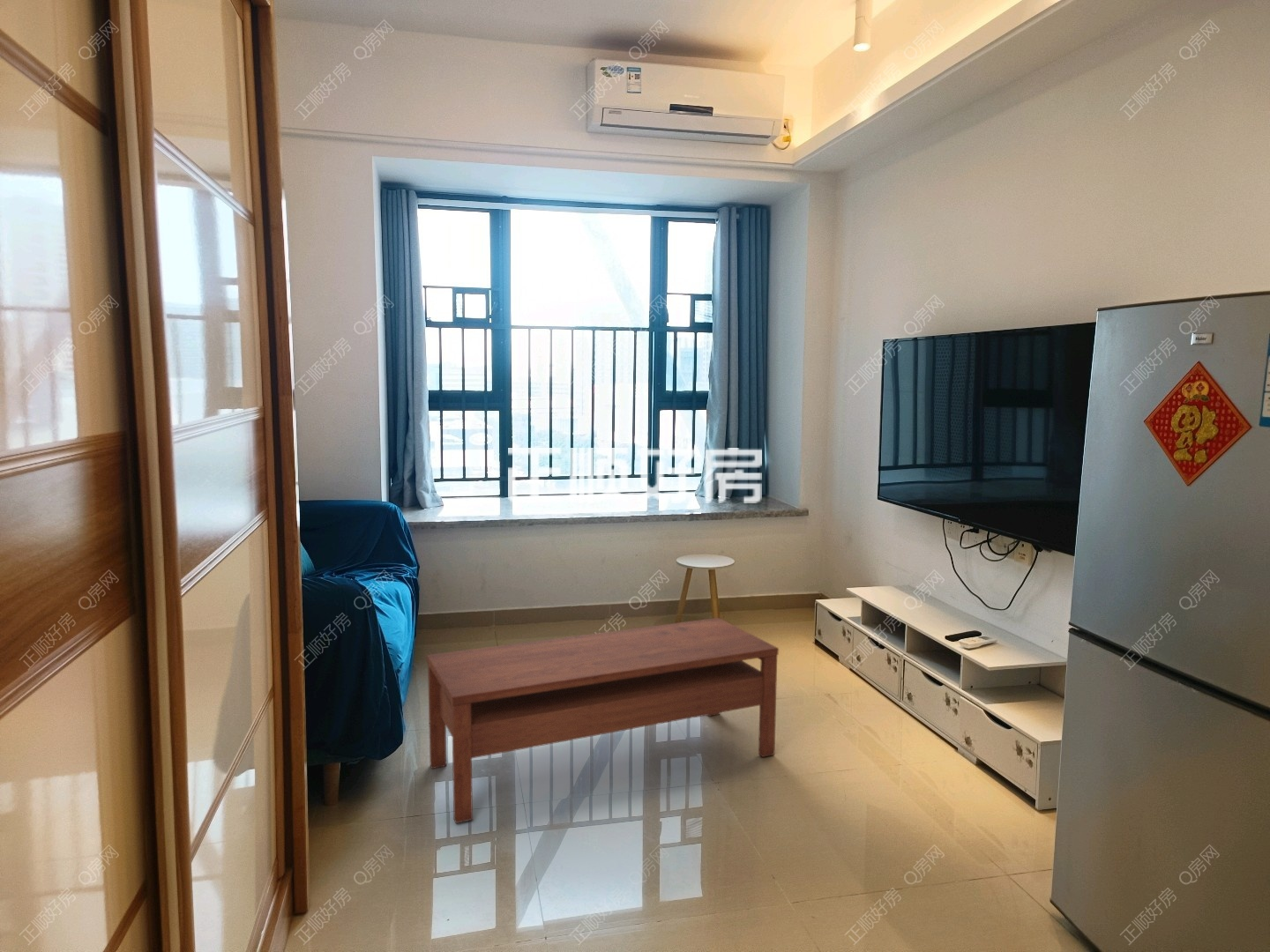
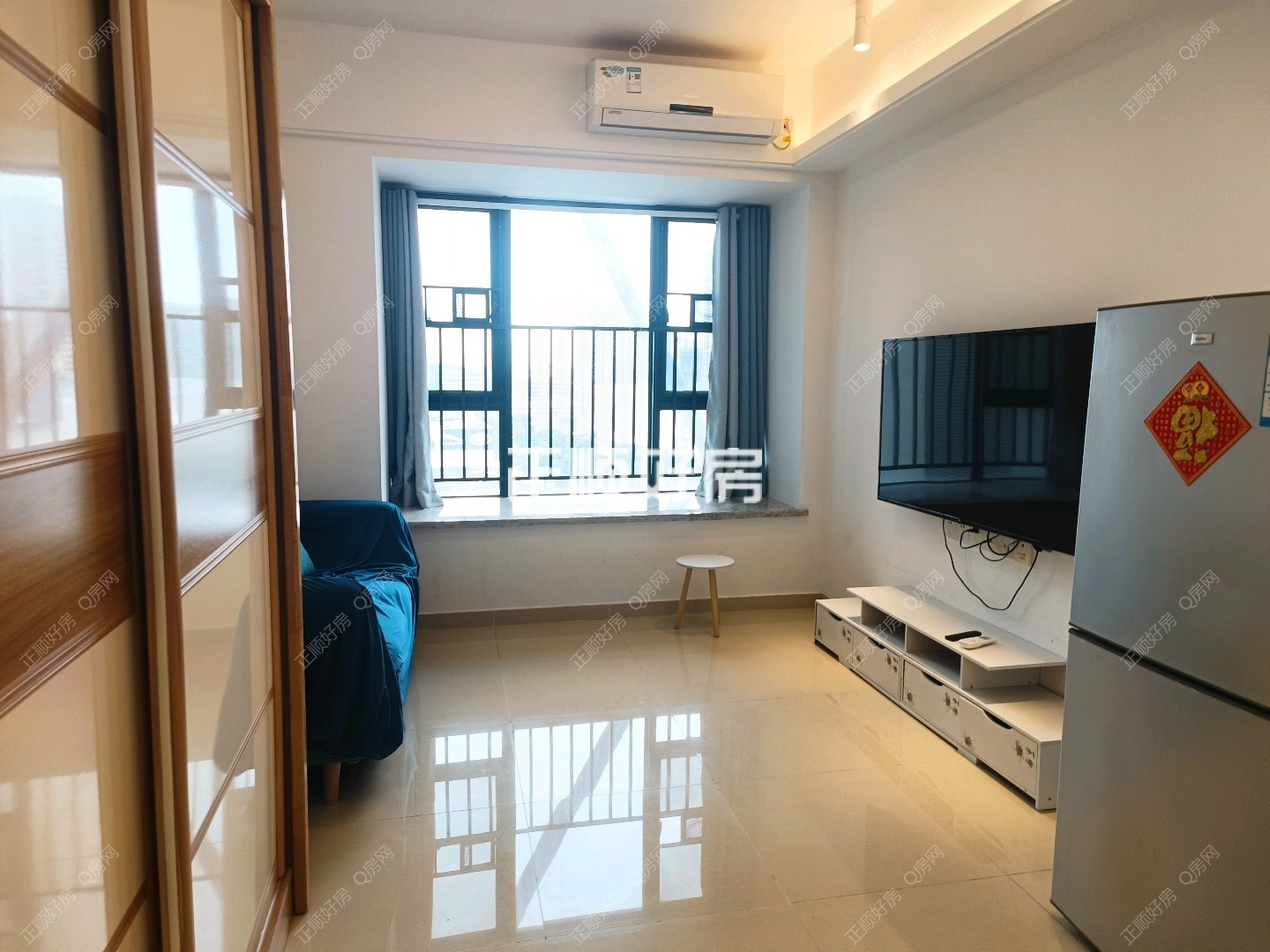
- coffee table [426,617,780,824]
